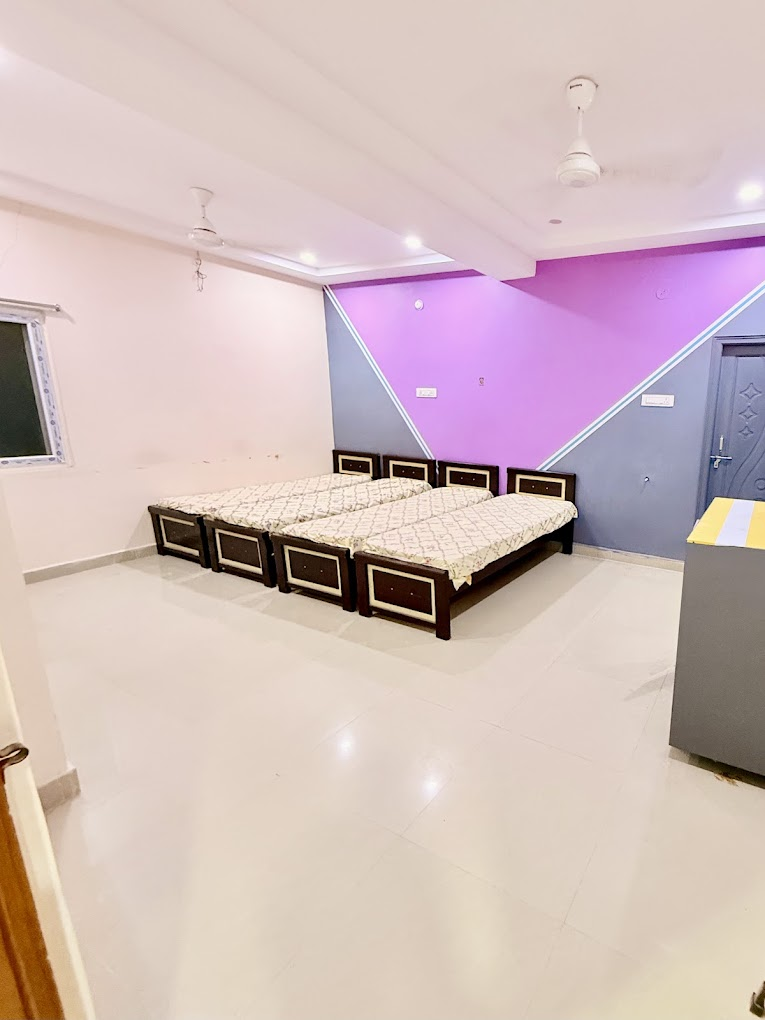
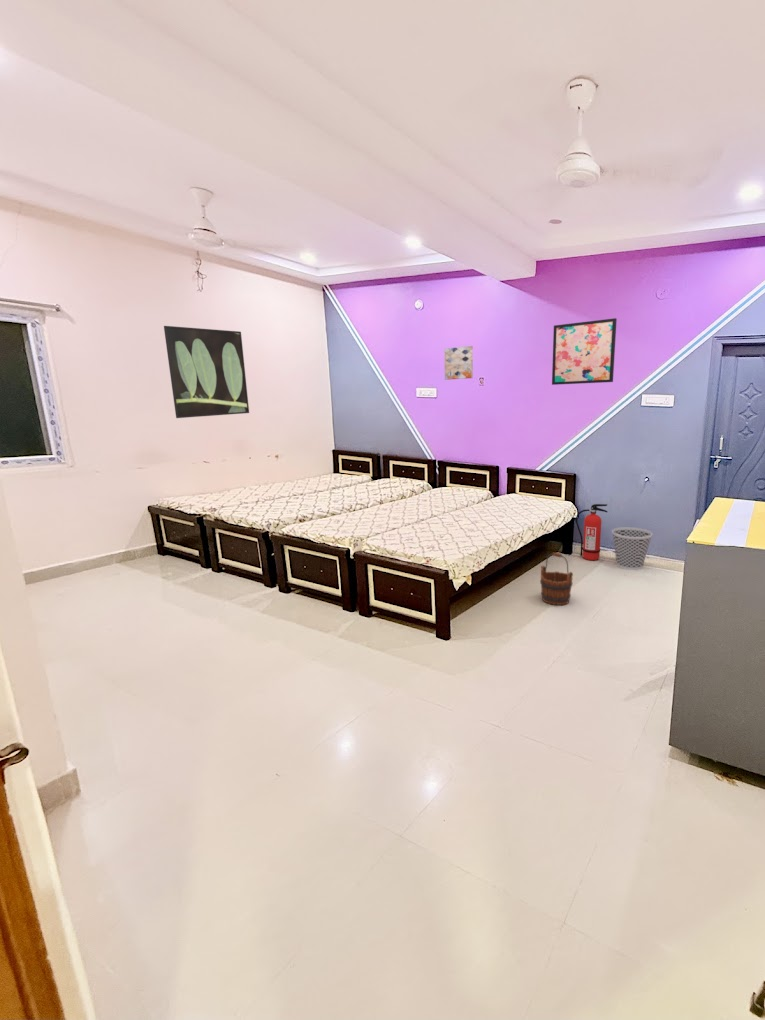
+ fire extinguisher [575,503,609,561]
+ wall art [443,345,474,381]
+ wastebasket [611,526,654,571]
+ wooden bucket [539,551,574,606]
+ wall art [551,317,618,386]
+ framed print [163,325,250,419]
